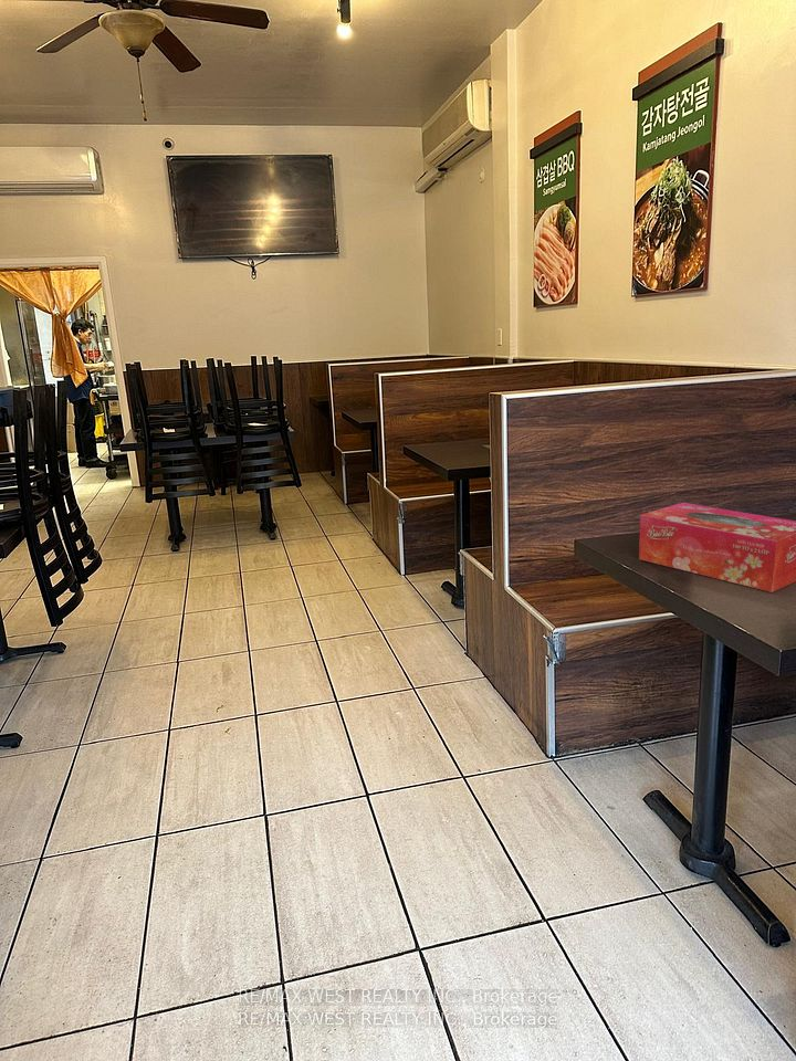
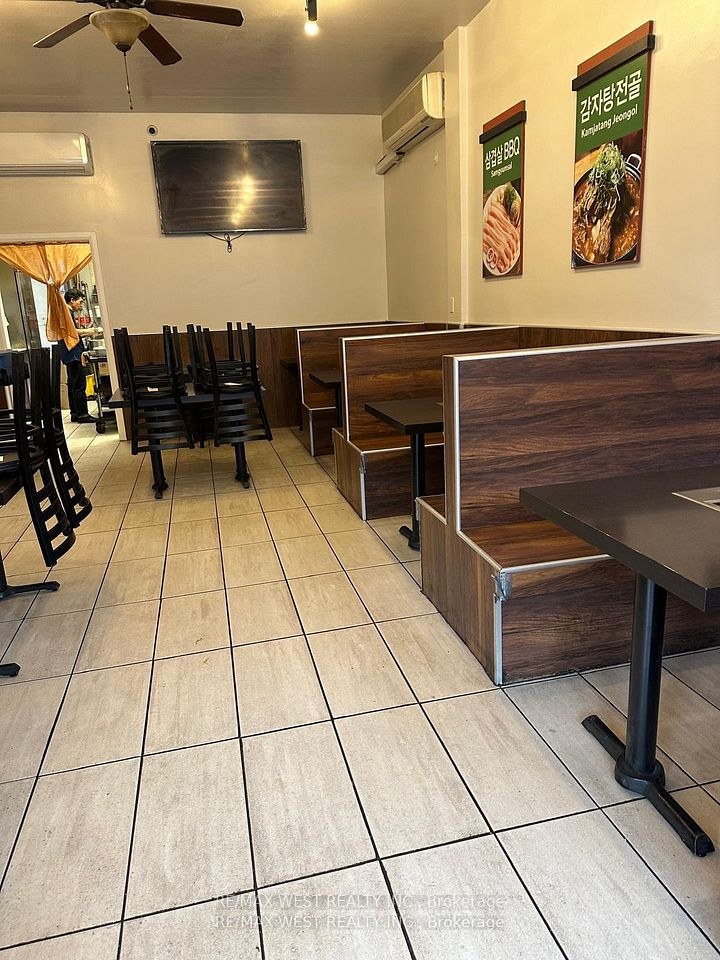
- tissue box [638,502,796,593]
